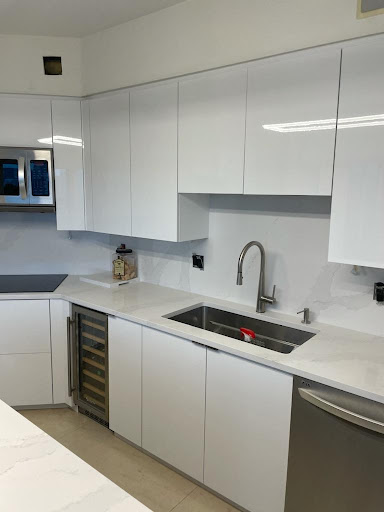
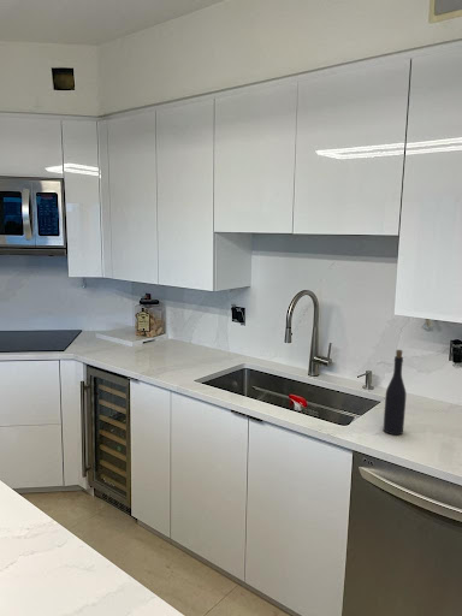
+ bottle [383,349,407,436]
